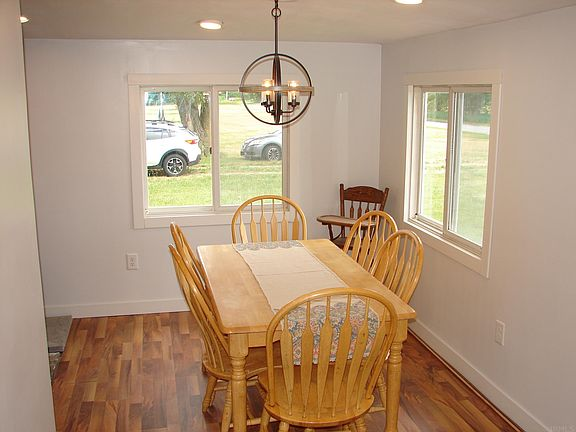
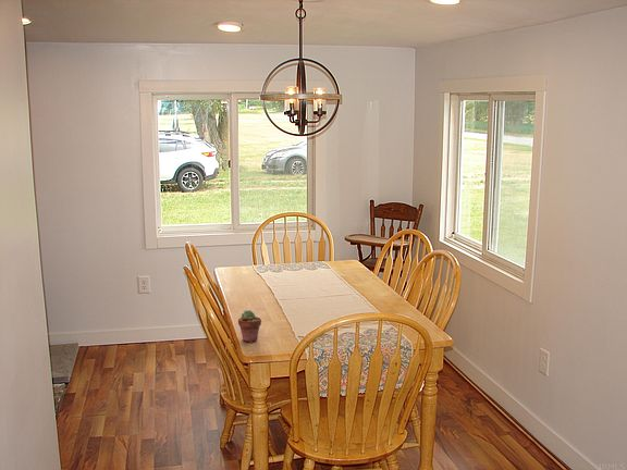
+ potted succulent [237,309,262,344]
